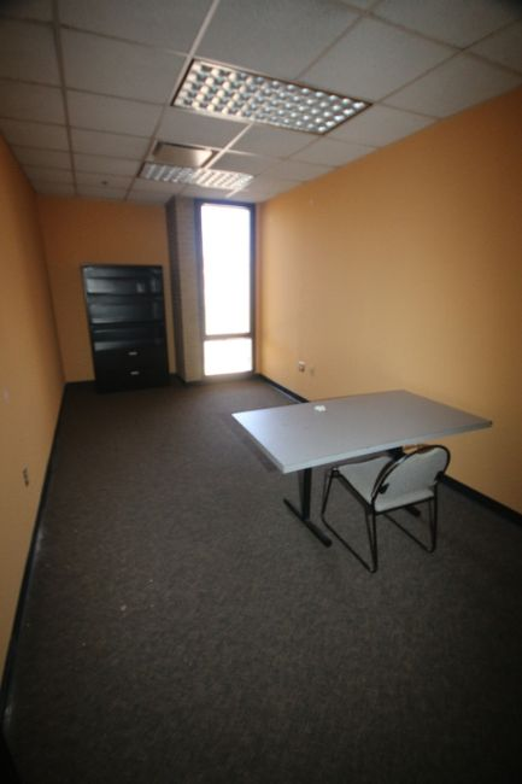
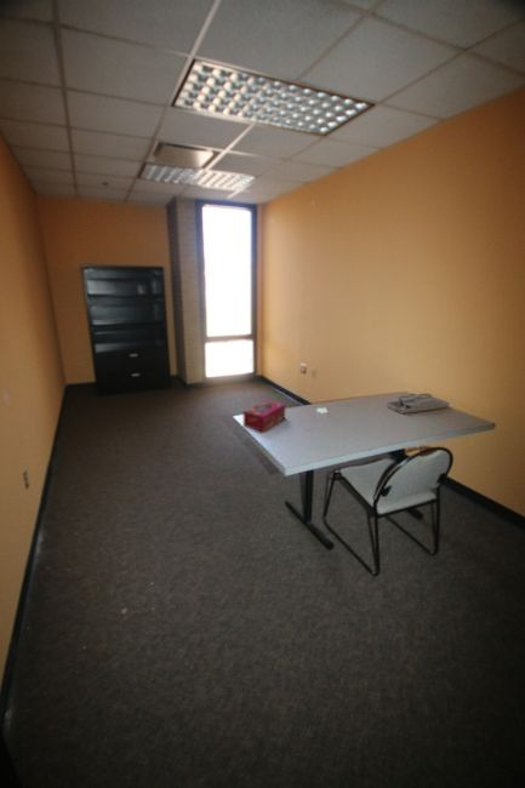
+ desk organizer [386,392,451,415]
+ tissue box [242,399,286,433]
